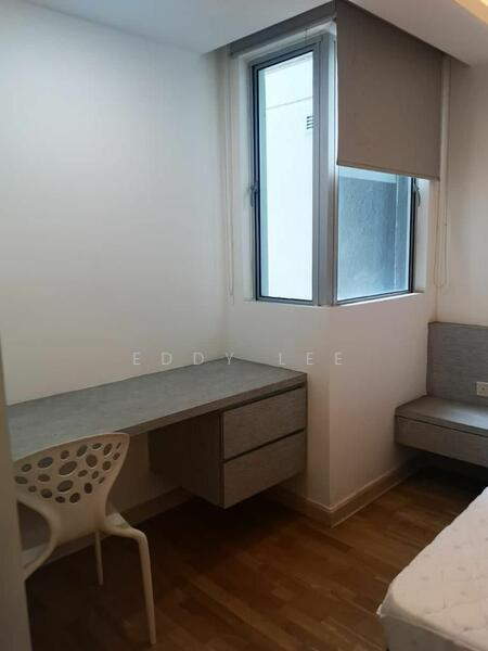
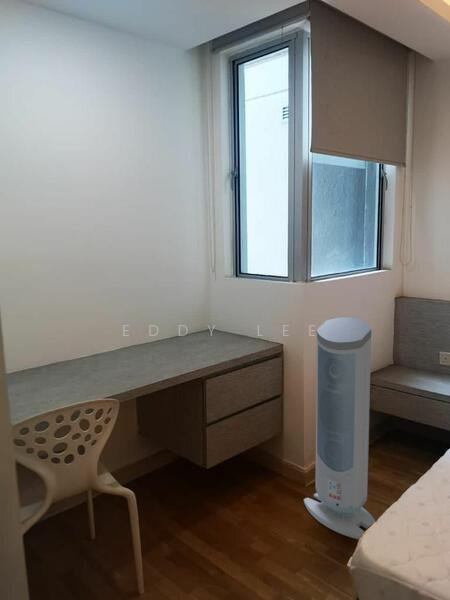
+ air purifier [303,316,376,540]
